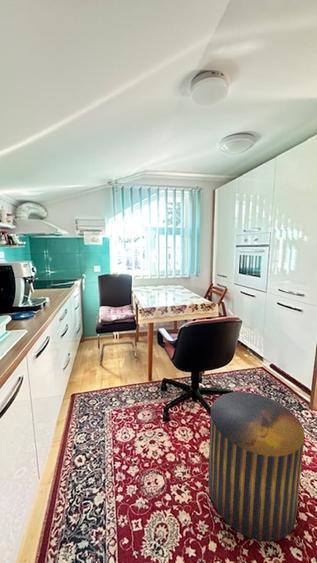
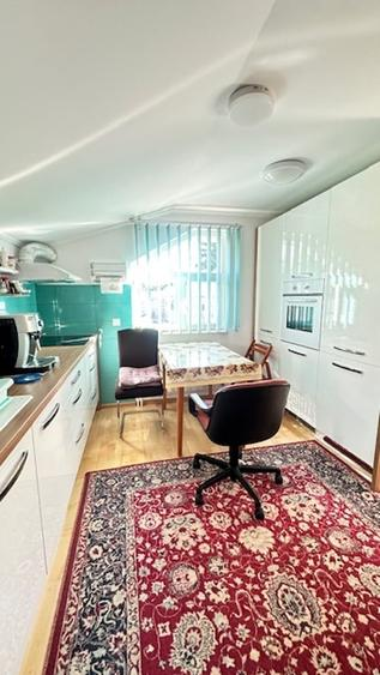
- stool [207,391,306,543]
